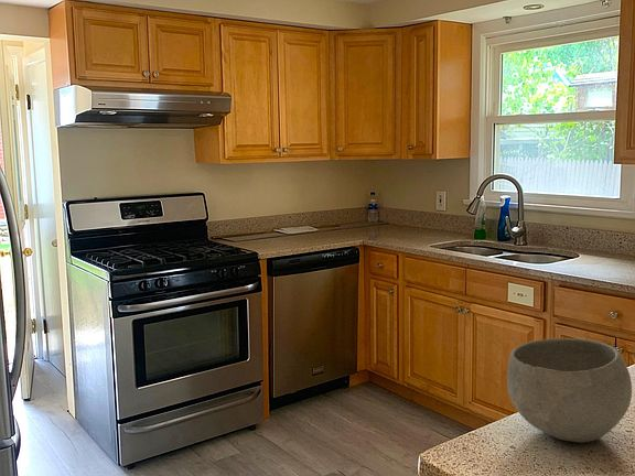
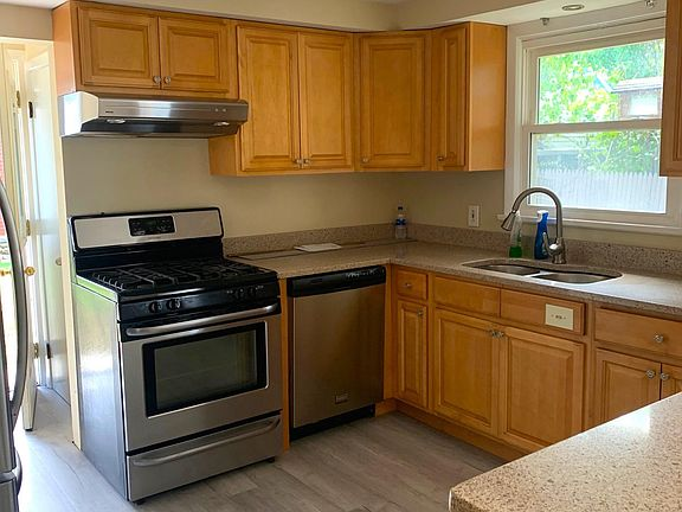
- bowl [506,337,633,444]
